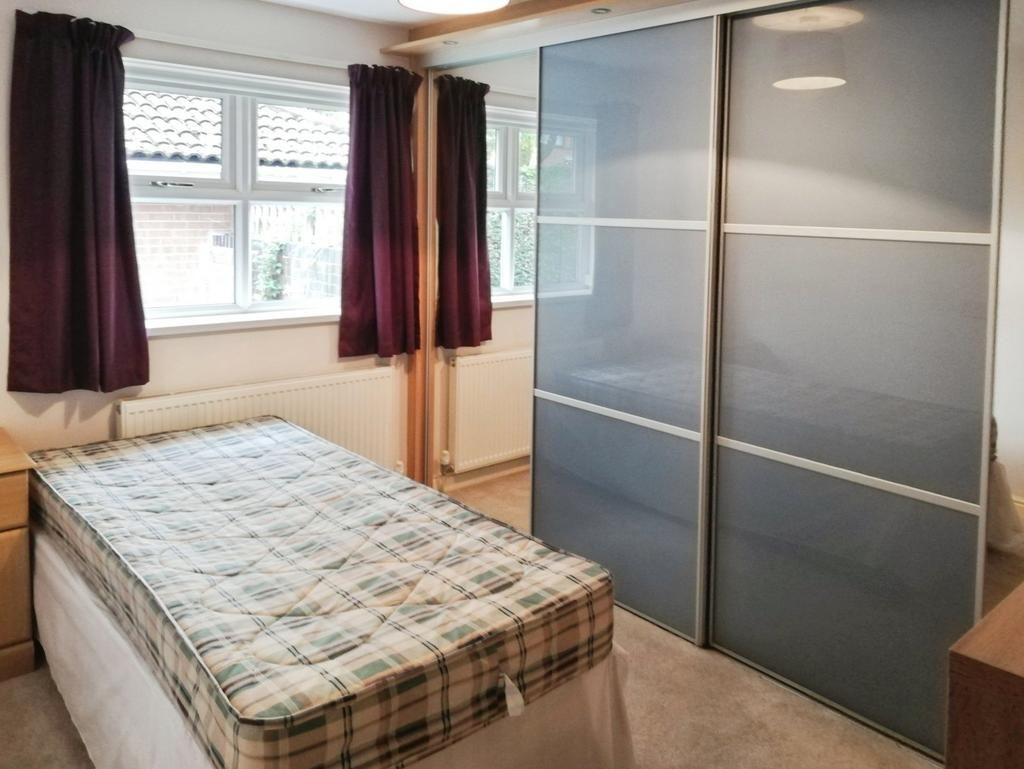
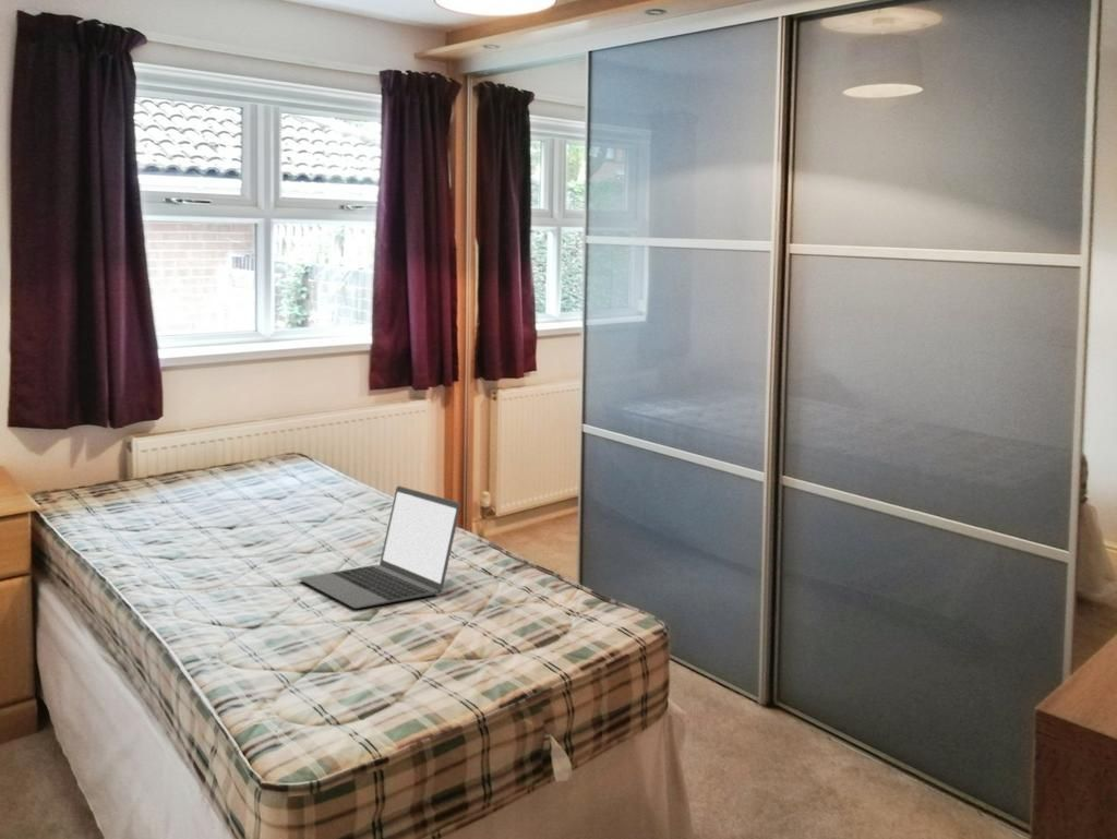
+ laptop [299,484,461,610]
